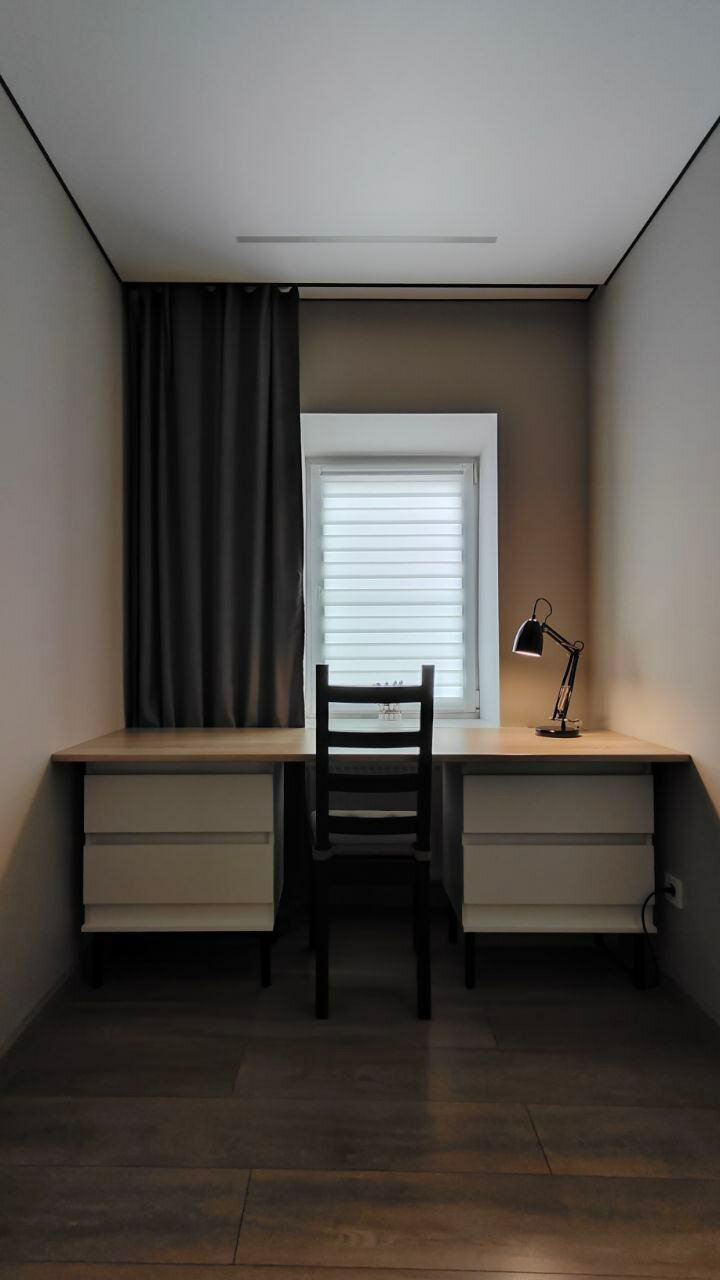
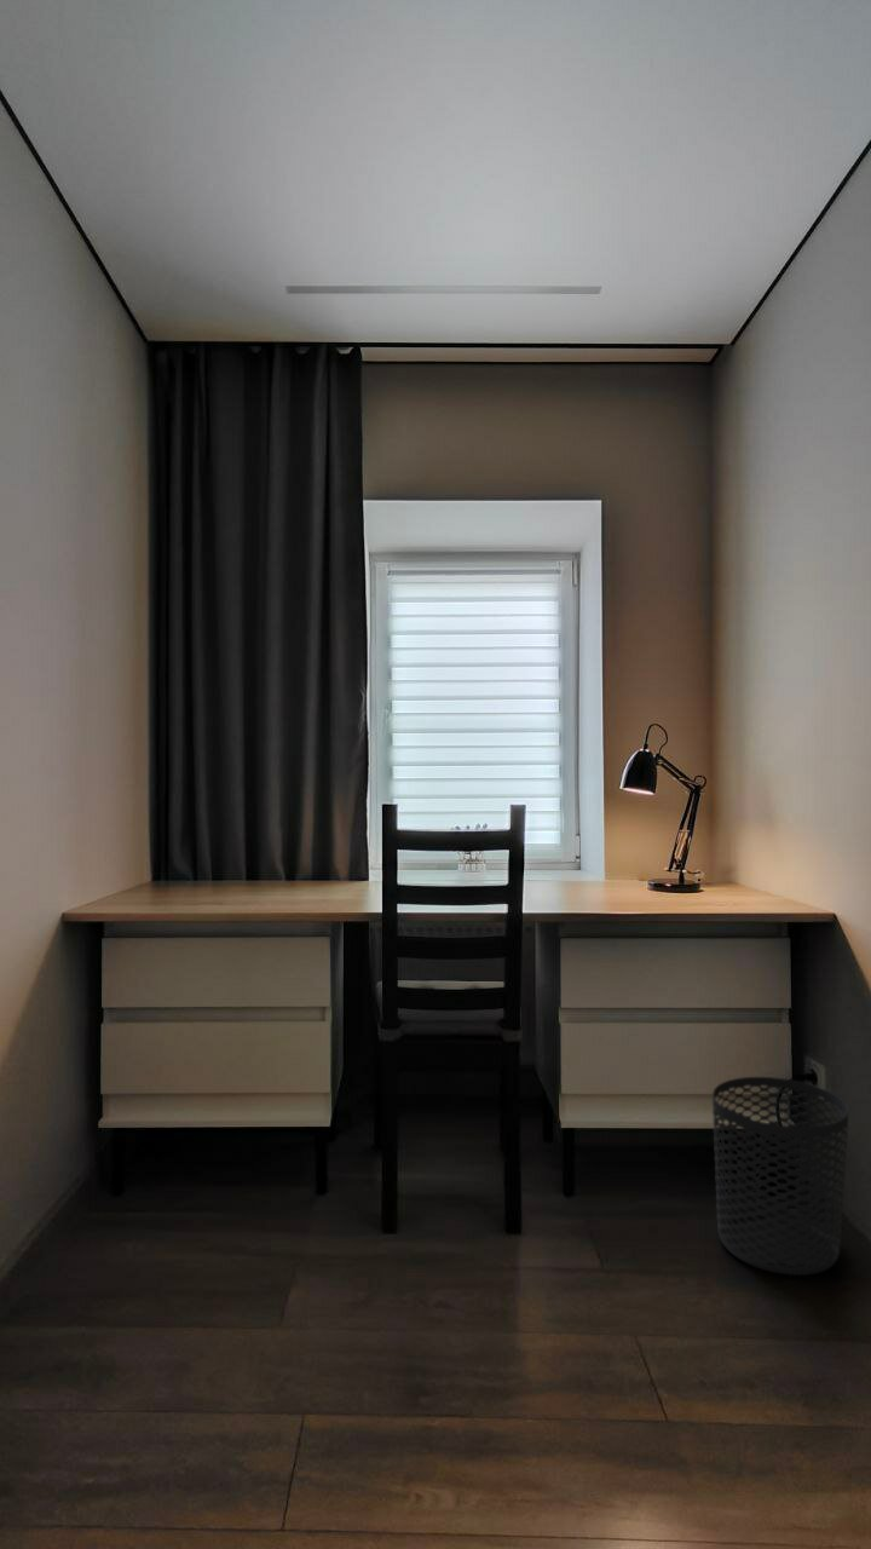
+ waste bin [711,1076,849,1277]
